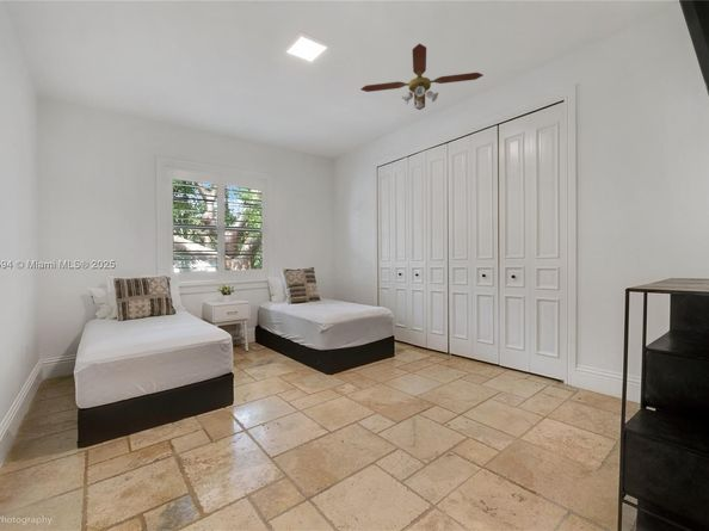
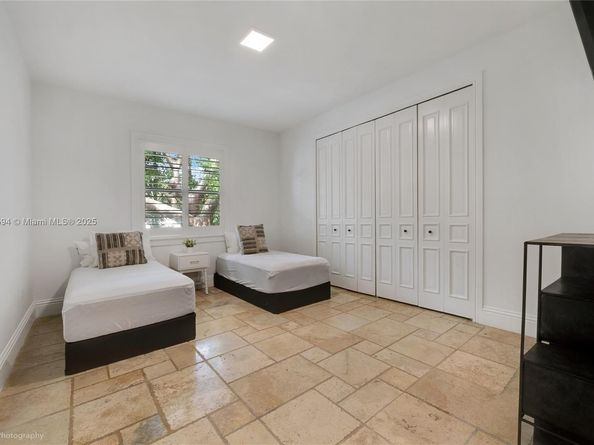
- ceiling fan [359,42,485,111]
